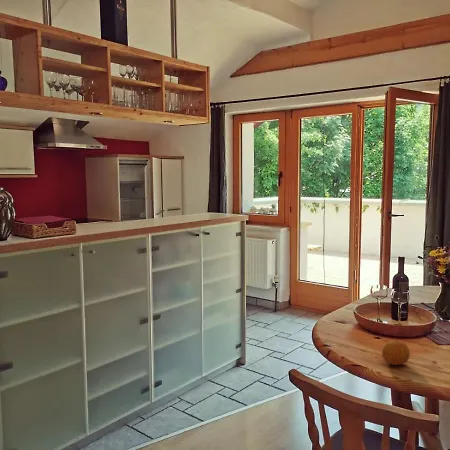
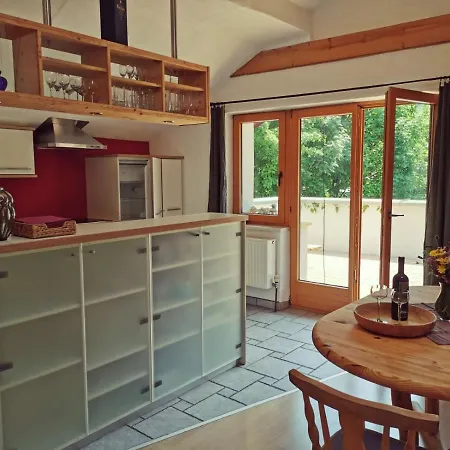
- fruit [381,339,411,366]
